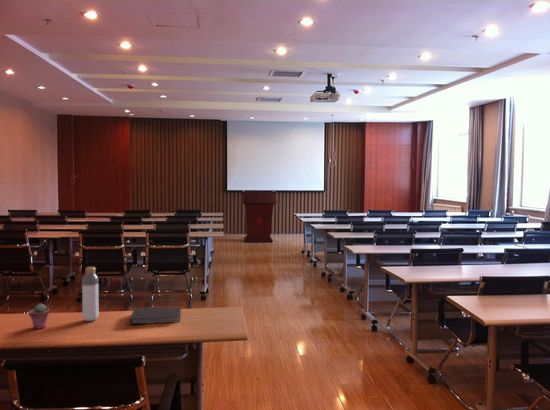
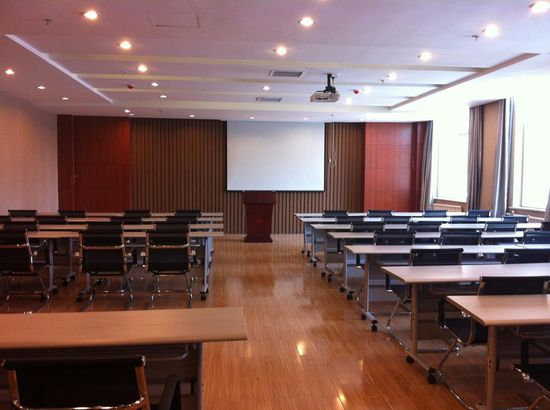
- bottle [81,266,99,322]
- notebook [129,306,182,325]
- potted succulent [28,303,50,330]
